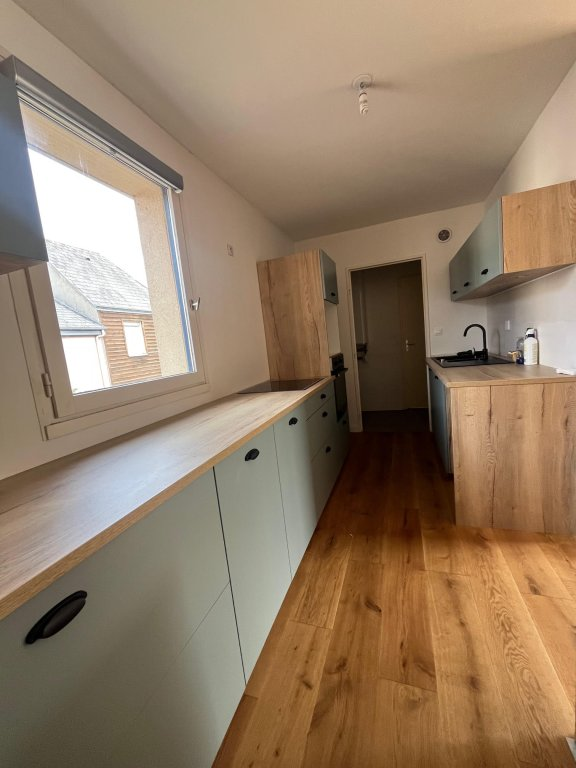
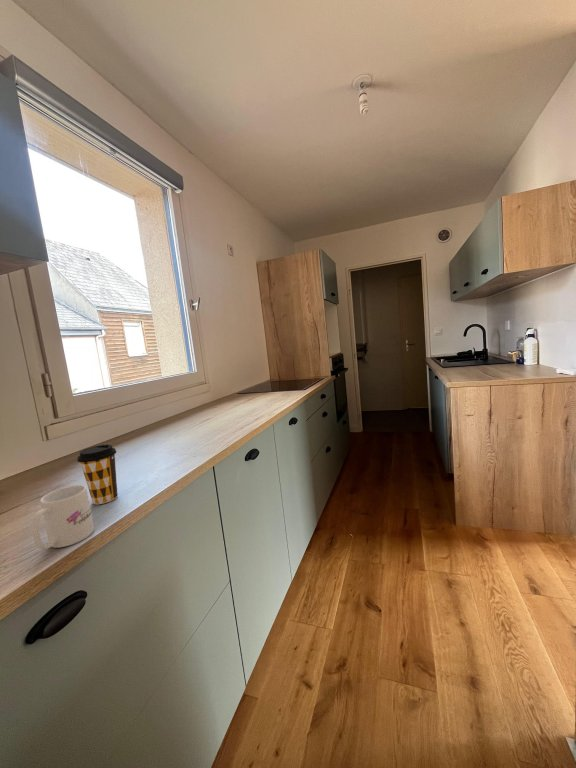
+ mug [31,484,95,550]
+ coffee cup [76,444,119,505]
